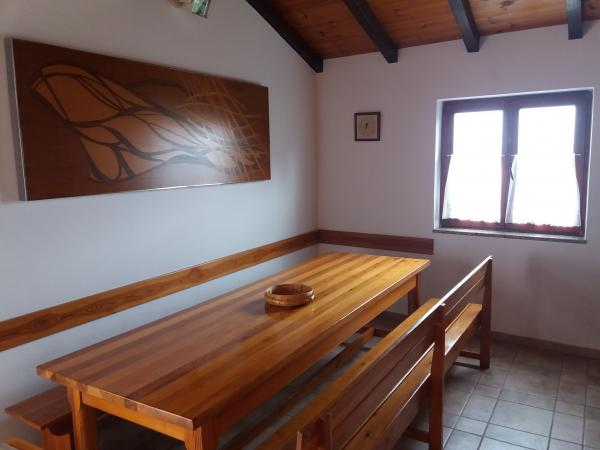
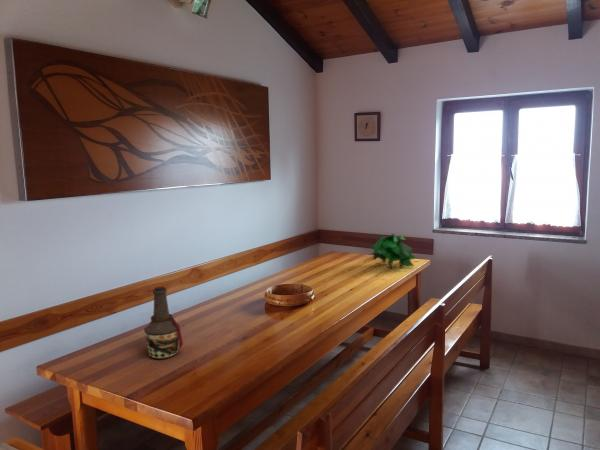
+ bottle [143,286,184,360]
+ plant [368,231,417,269]
